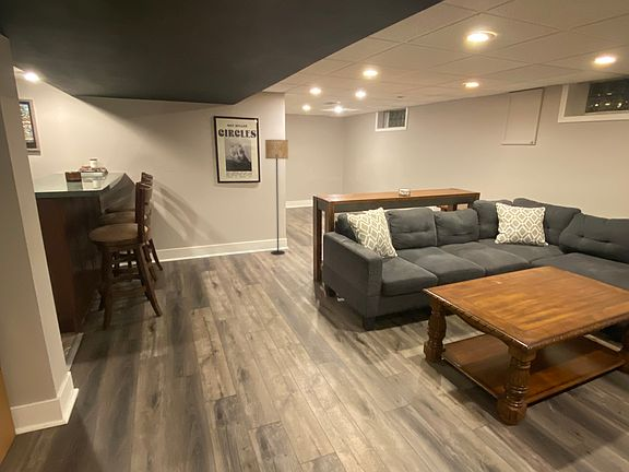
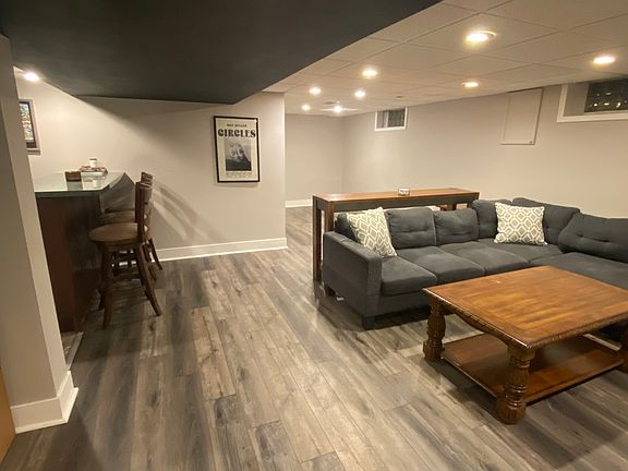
- floor lamp [264,139,289,256]
